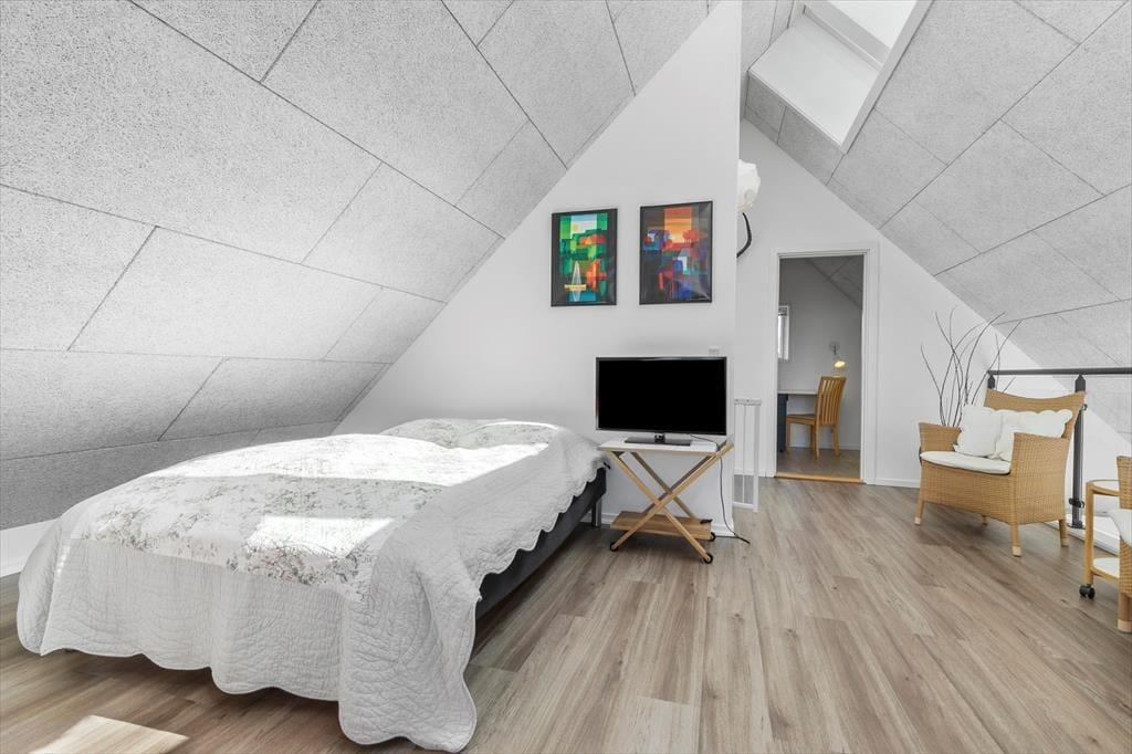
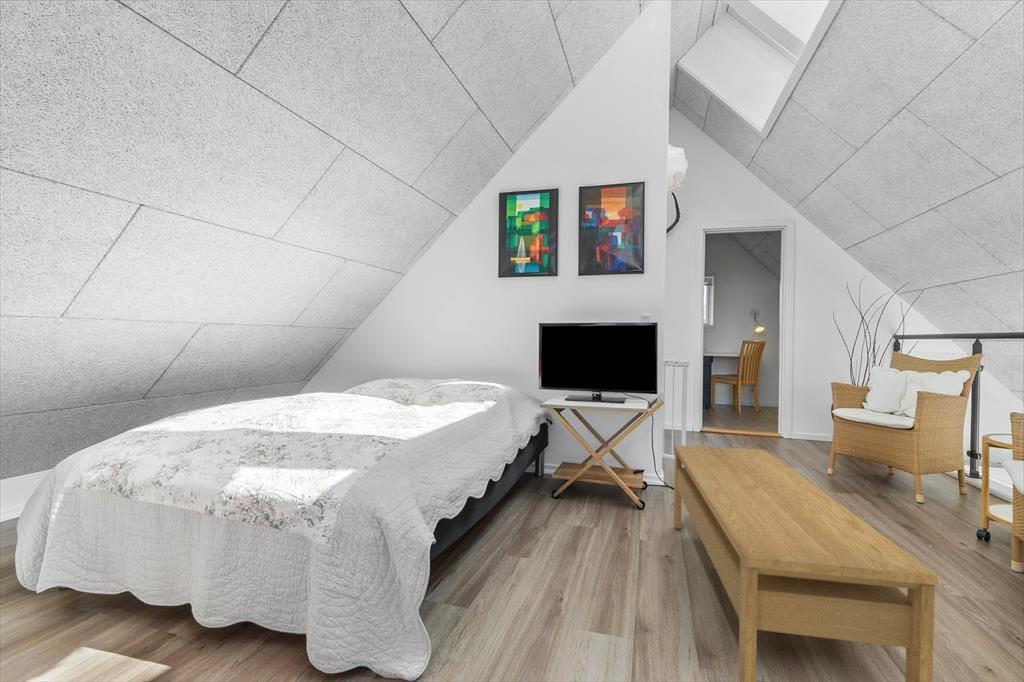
+ coffee table [673,444,938,682]
